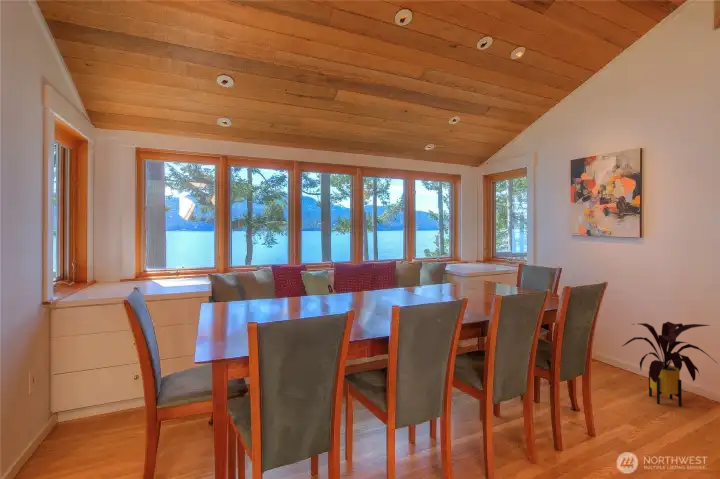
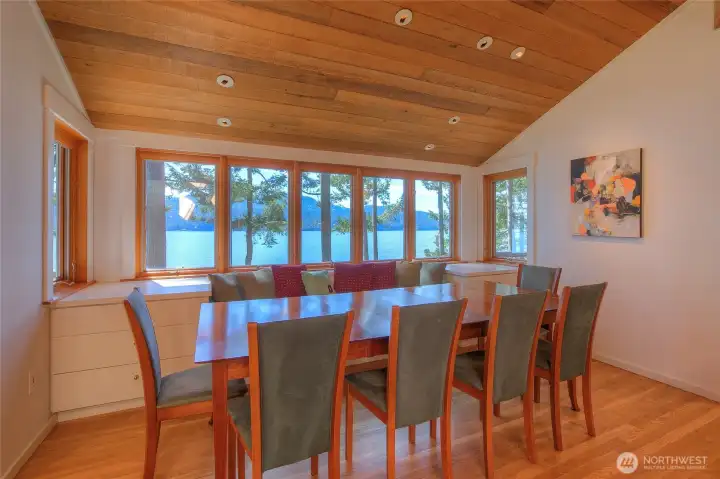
- house plant [621,321,719,407]
